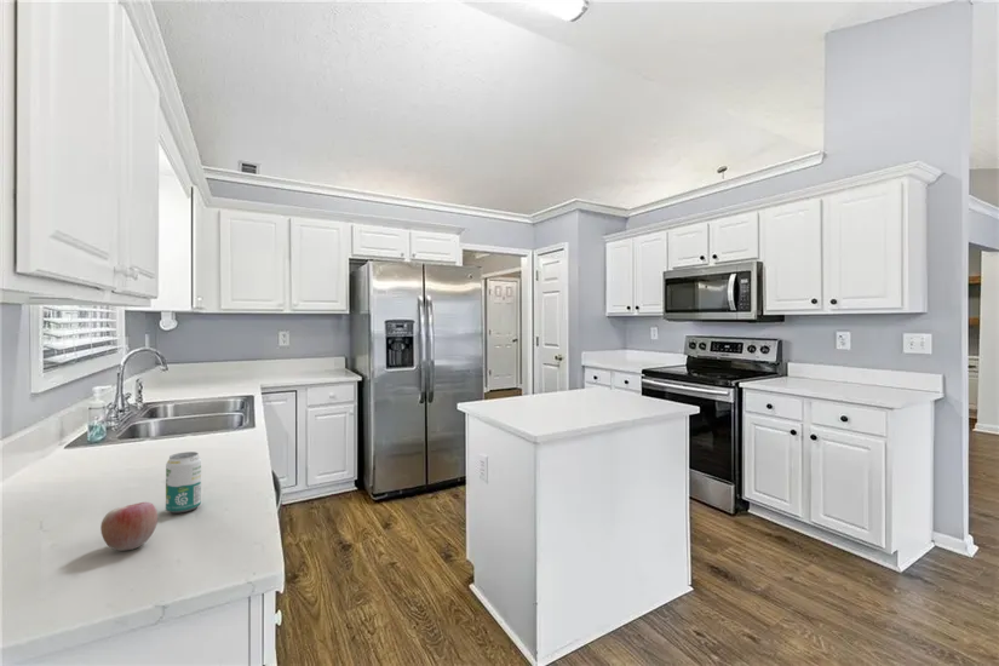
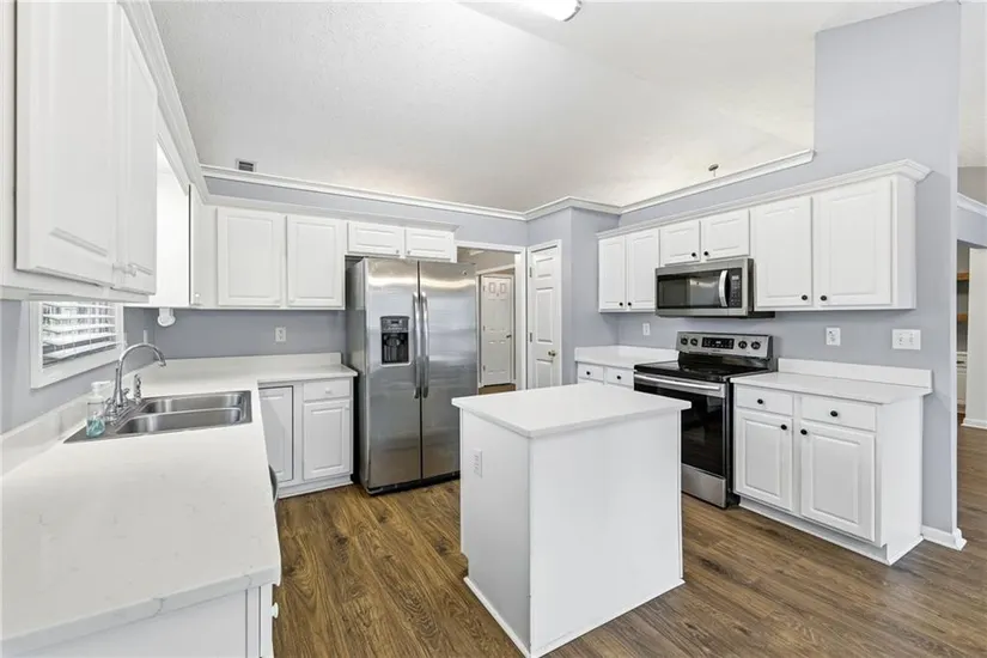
- beverage can [165,450,202,515]
- apple [99,501,159,552]
